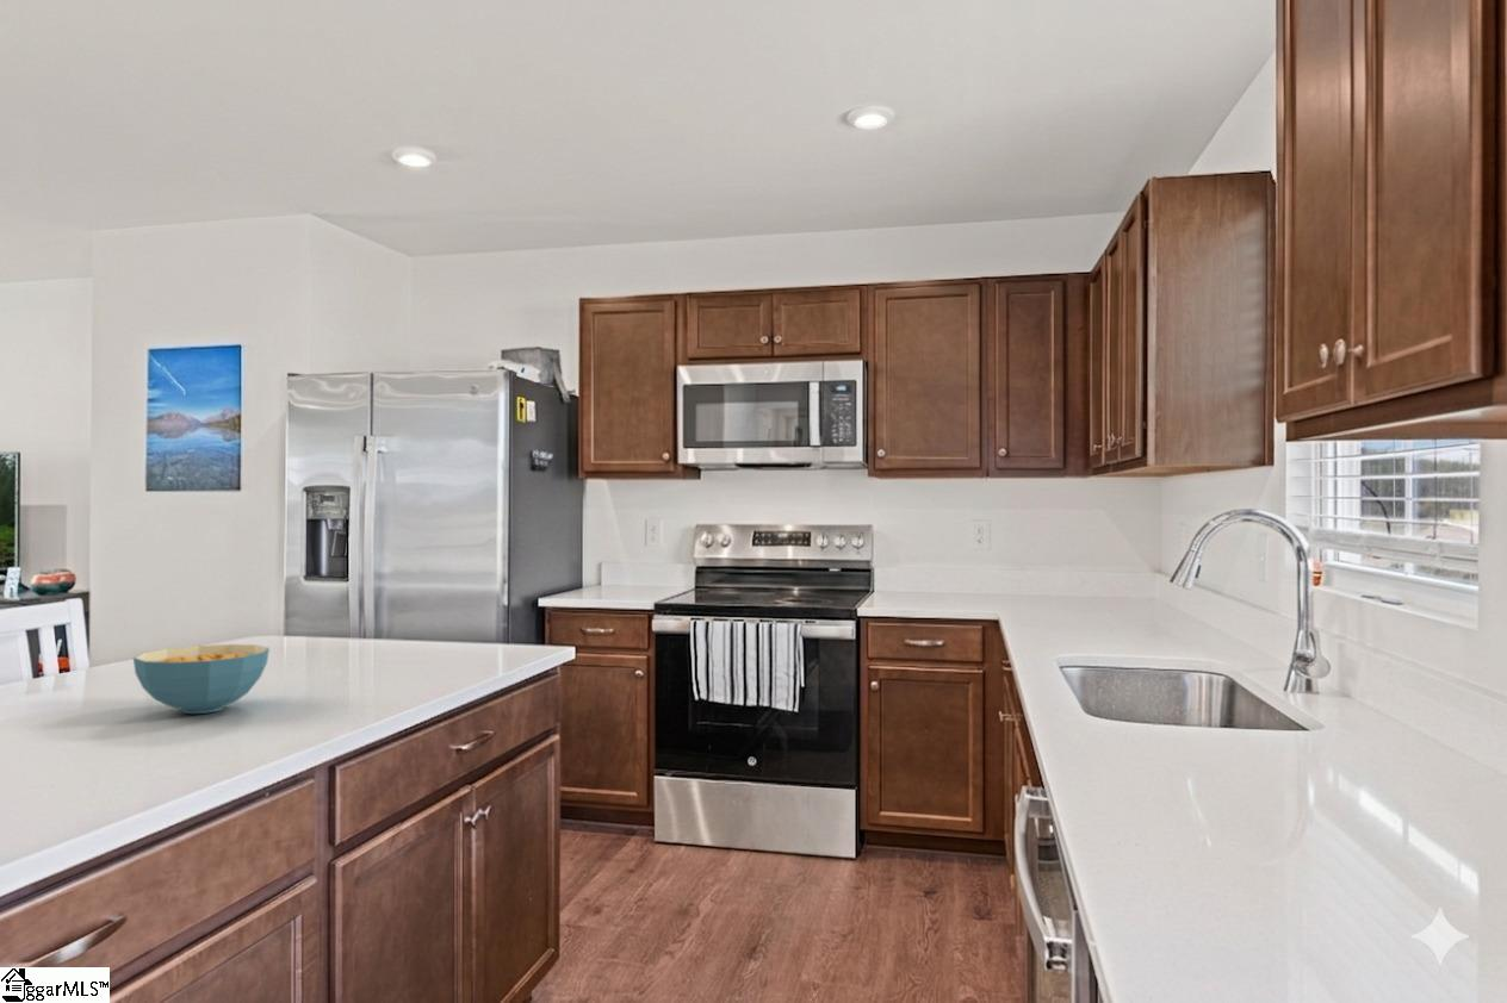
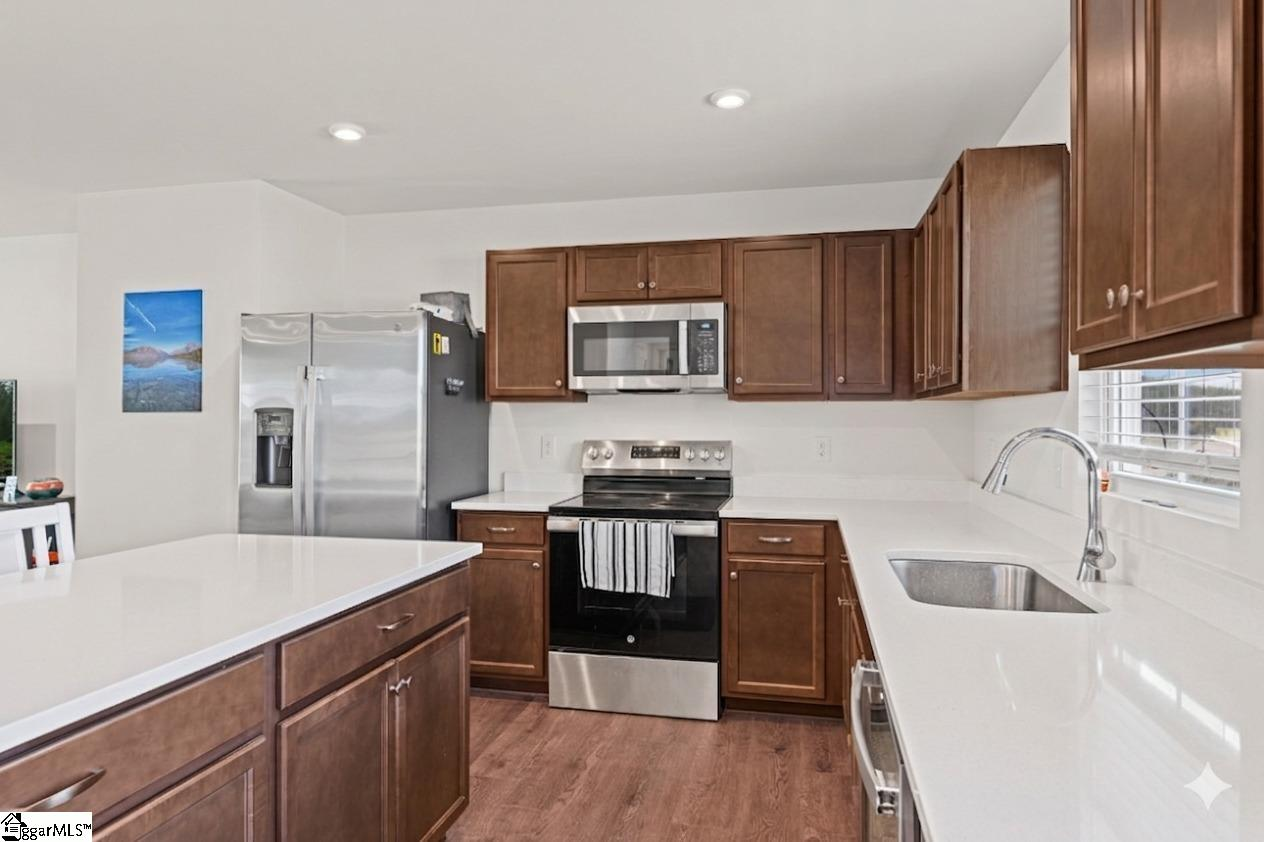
- cereal bowl [132,643,271,715]
